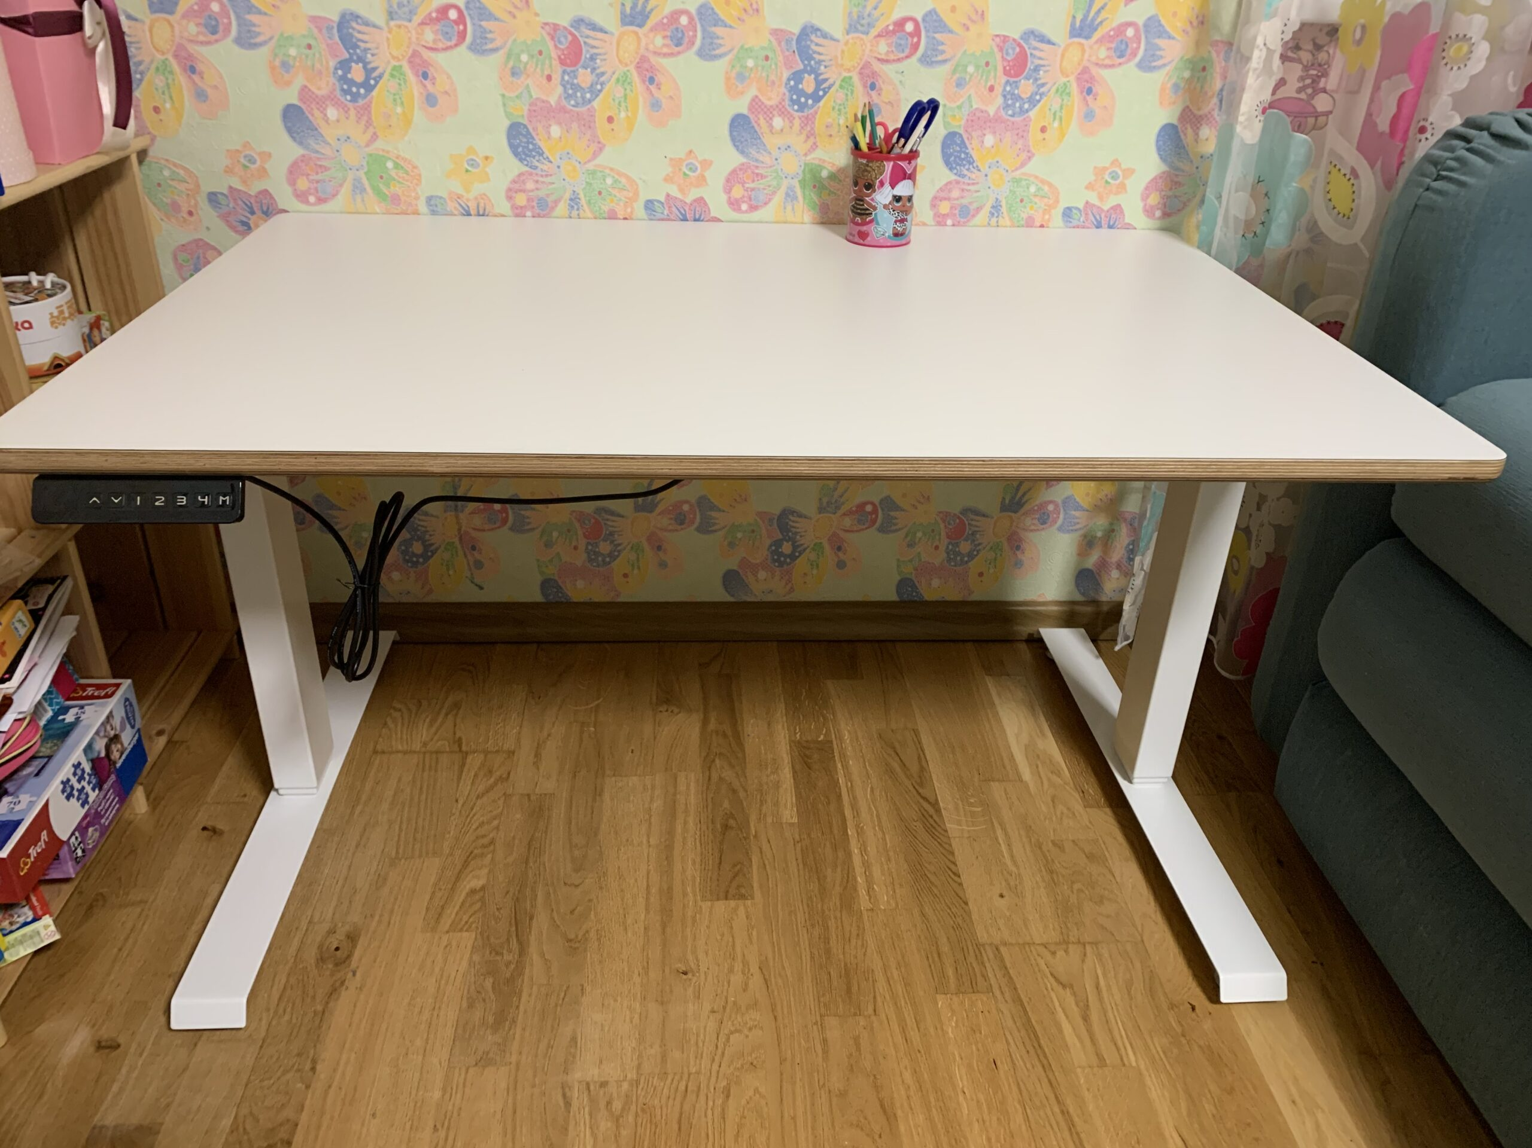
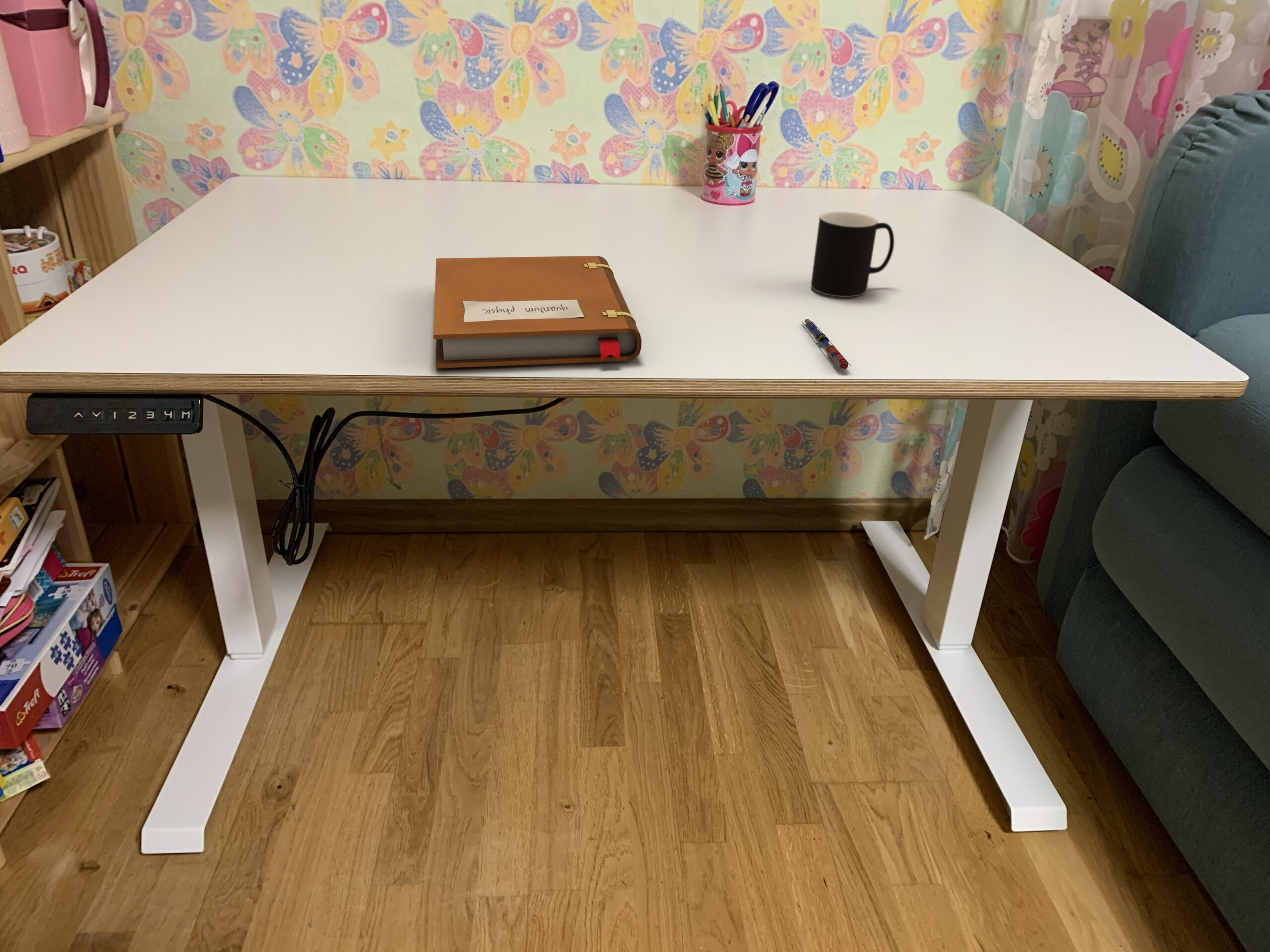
+ notebook [433,255,642,369]
+ pen [801,318,852,369]
+ cup [810,211,895,297]
